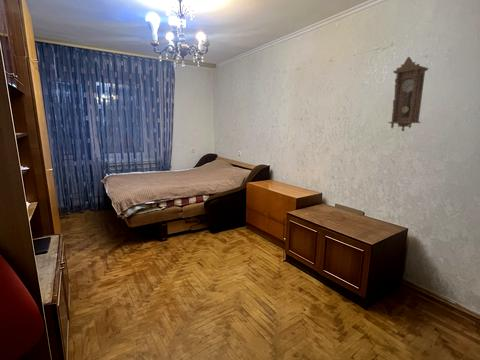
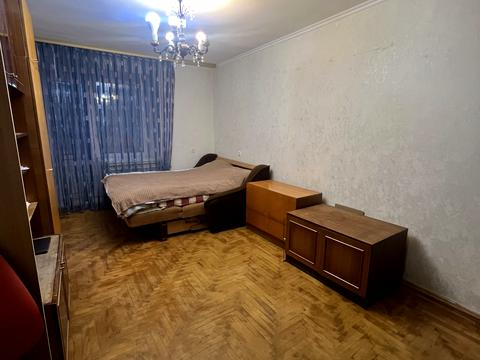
- pendulum clock [387,56,430,133]
